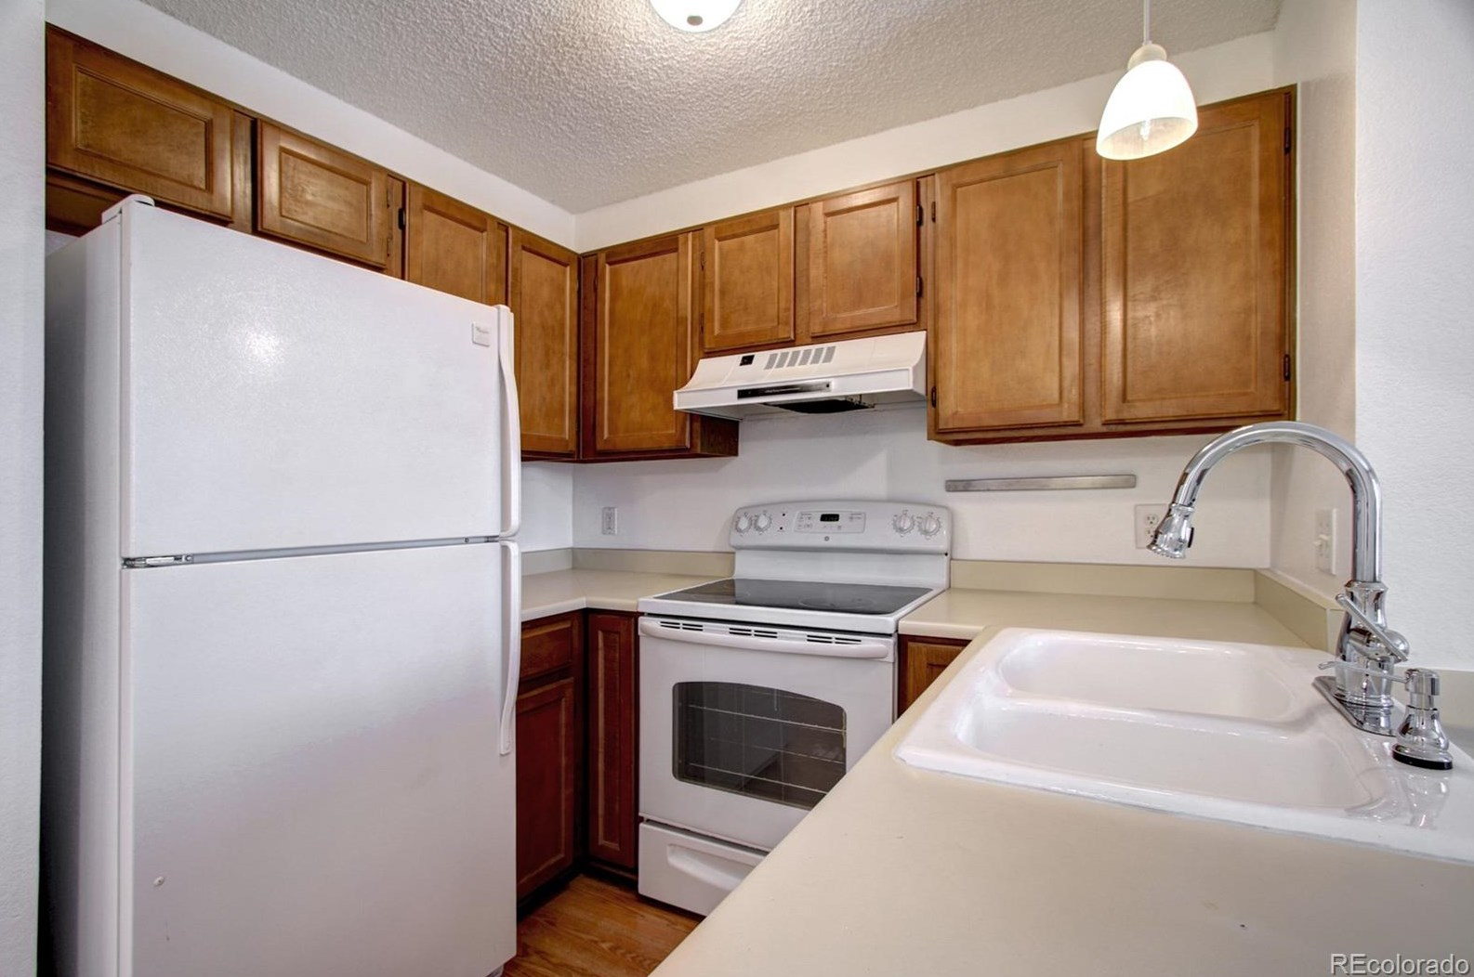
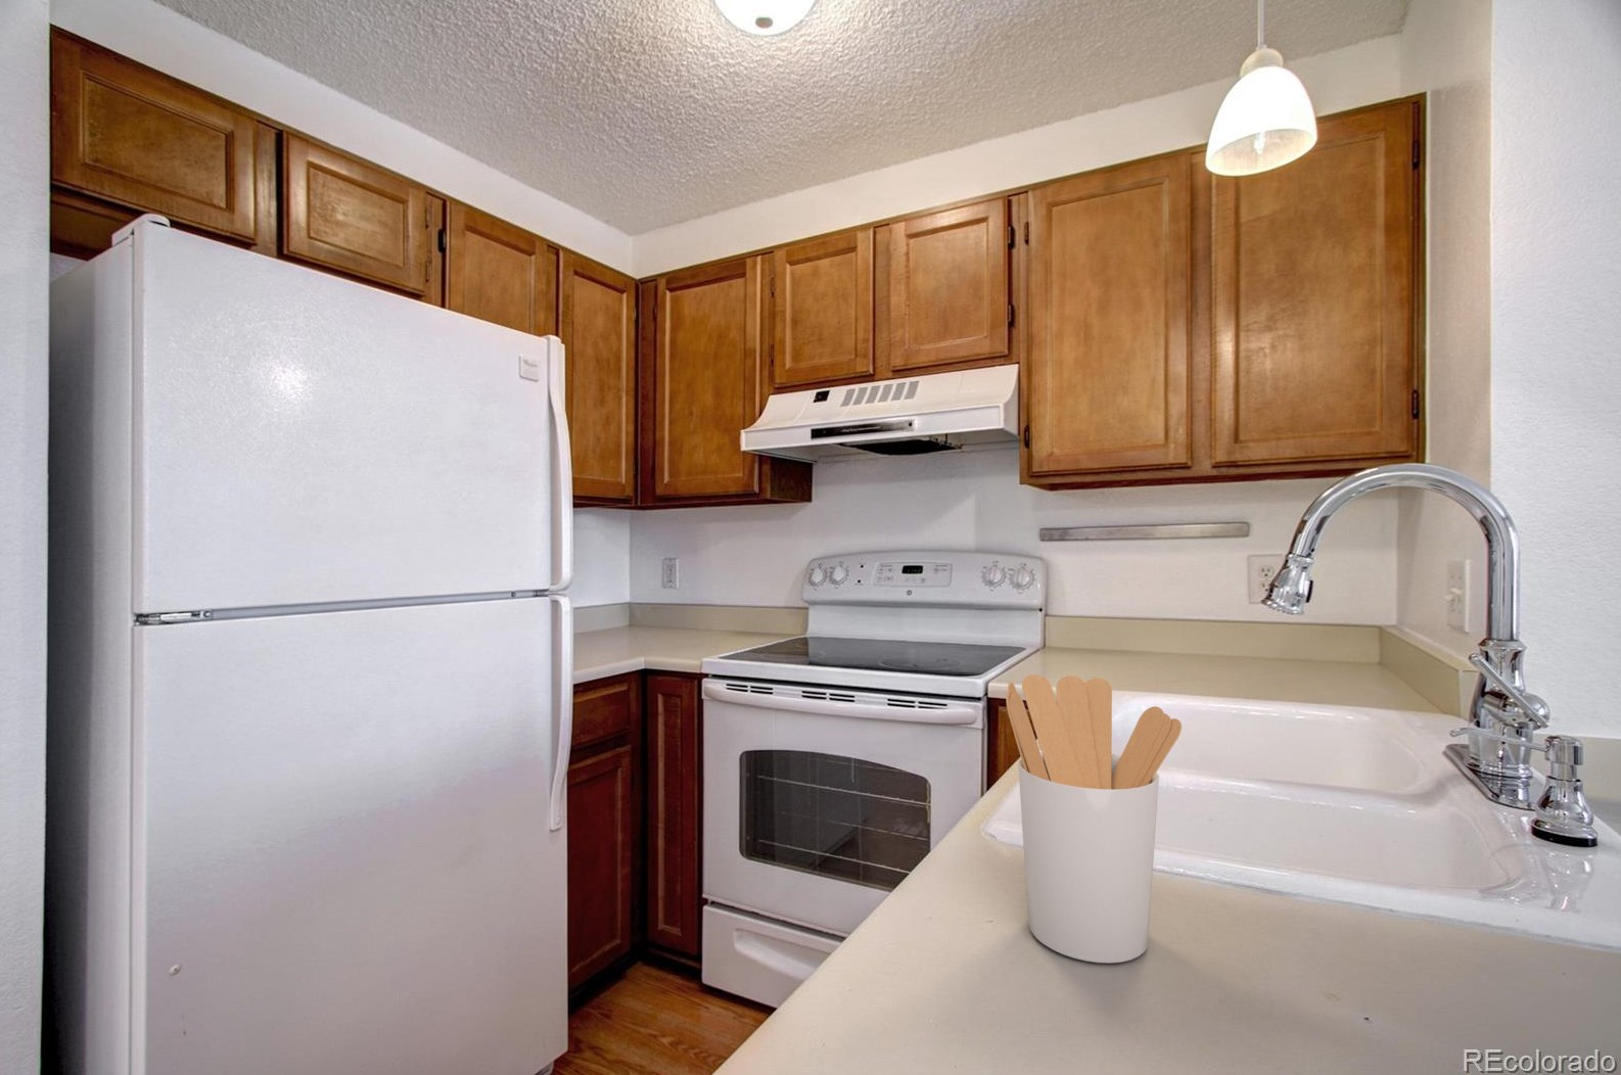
+ utensil holder [1004,673,1183,965]
